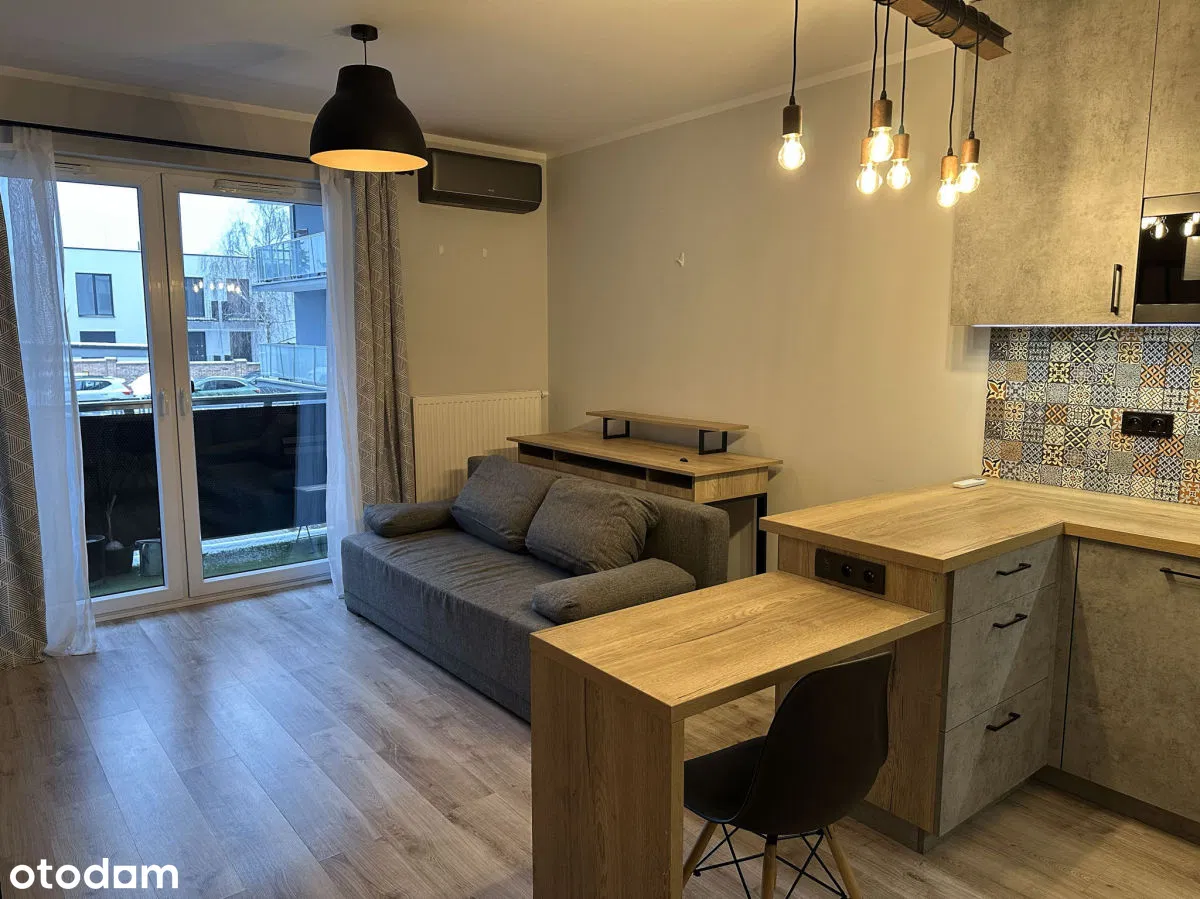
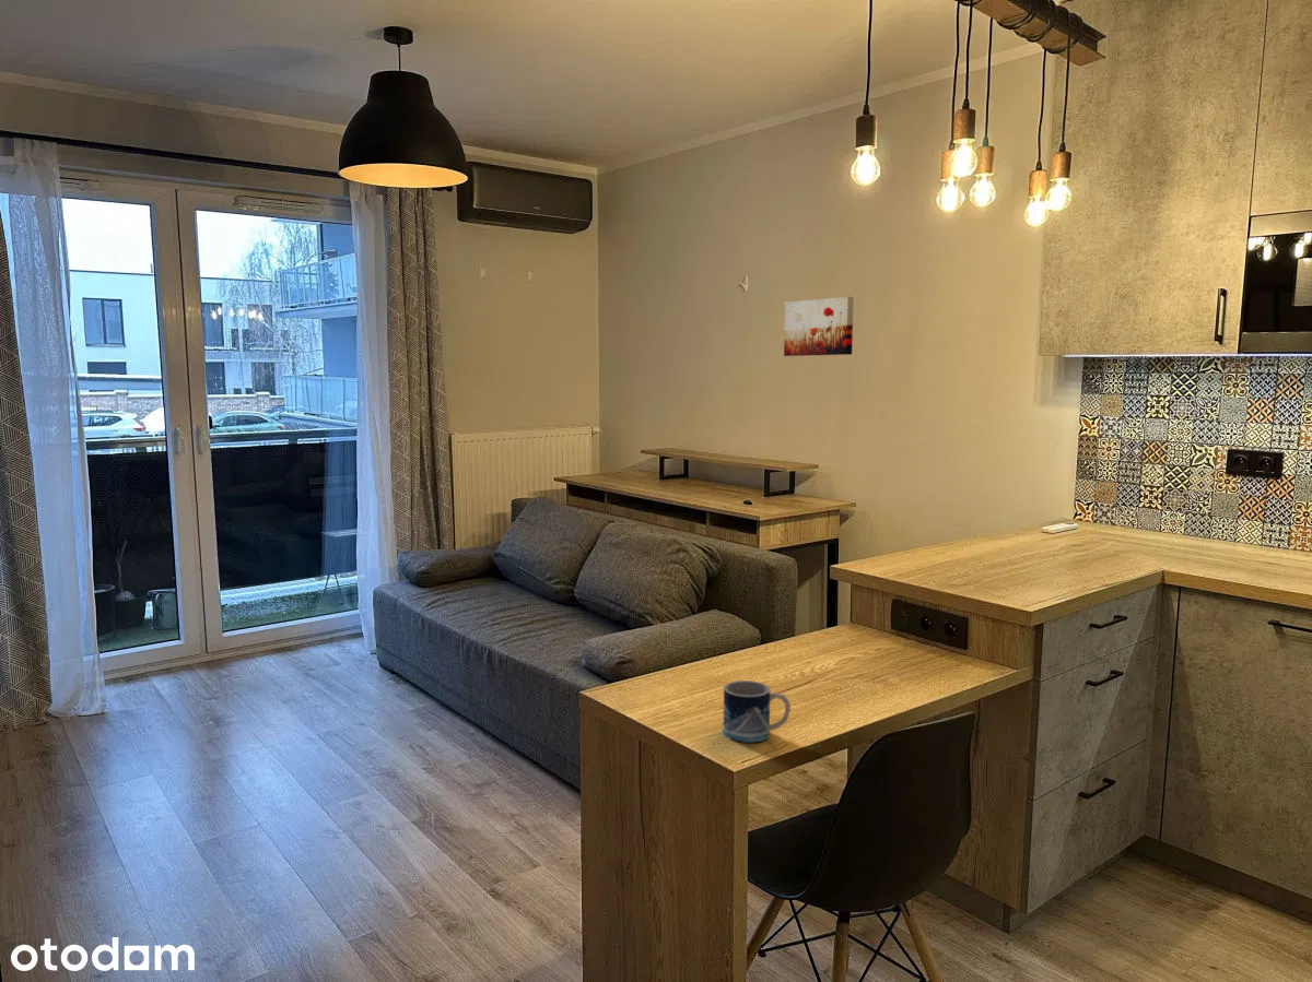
+ wall art [783,296,855,357]
+ mug [722,679,792,744]
